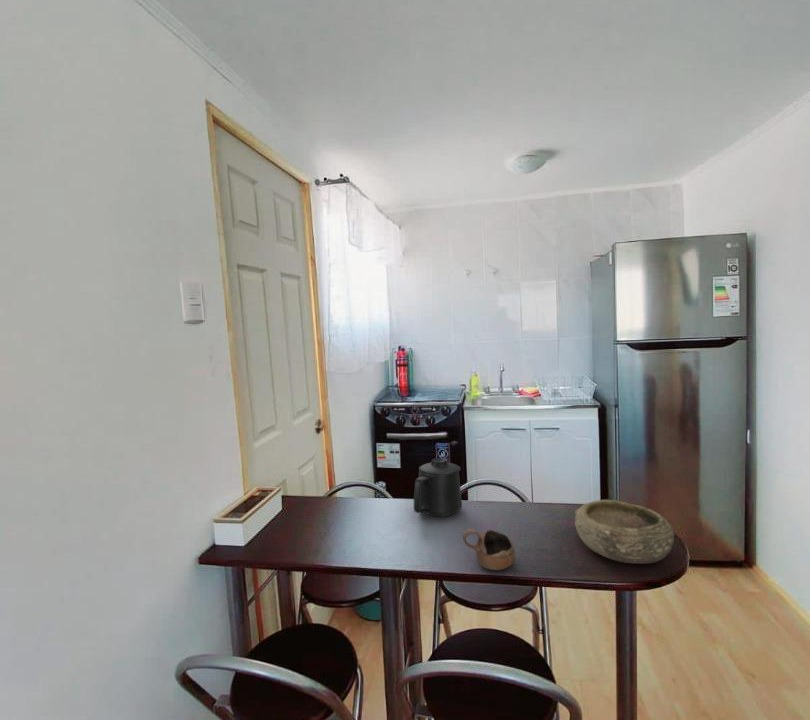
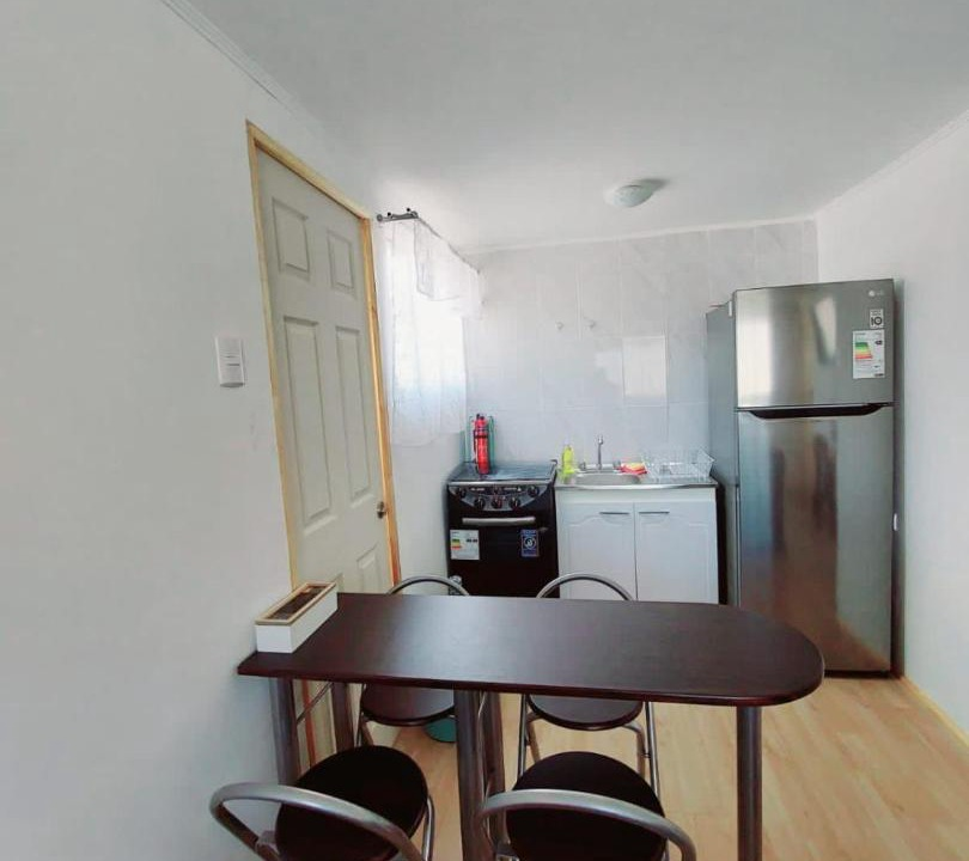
- bowl [574,499,675,565]
- cup [462,528,516,571]
- mug [413,457,463,517]
